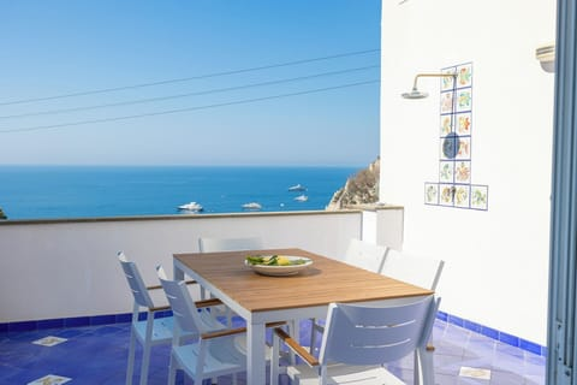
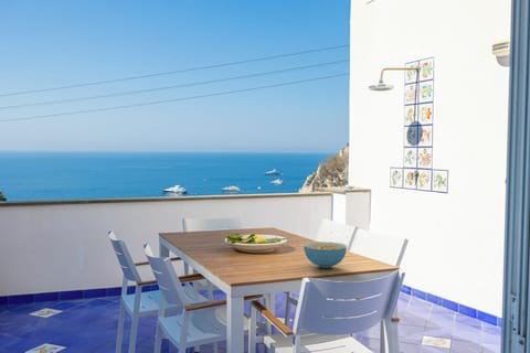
+ cereal bowl [303,240,348,269]
